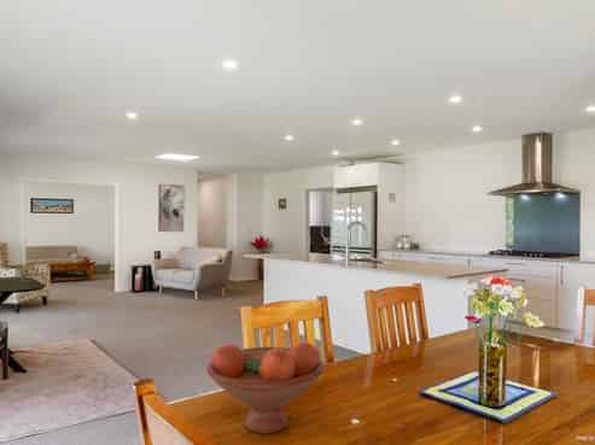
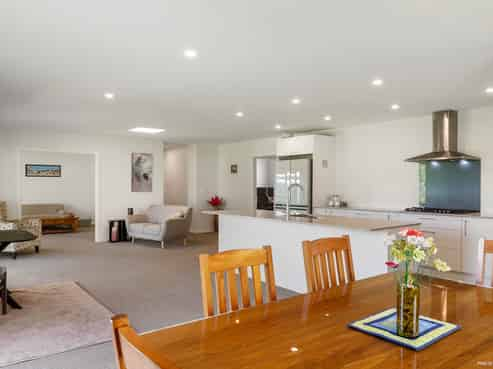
- fruit bowl [205,340,326,434]
